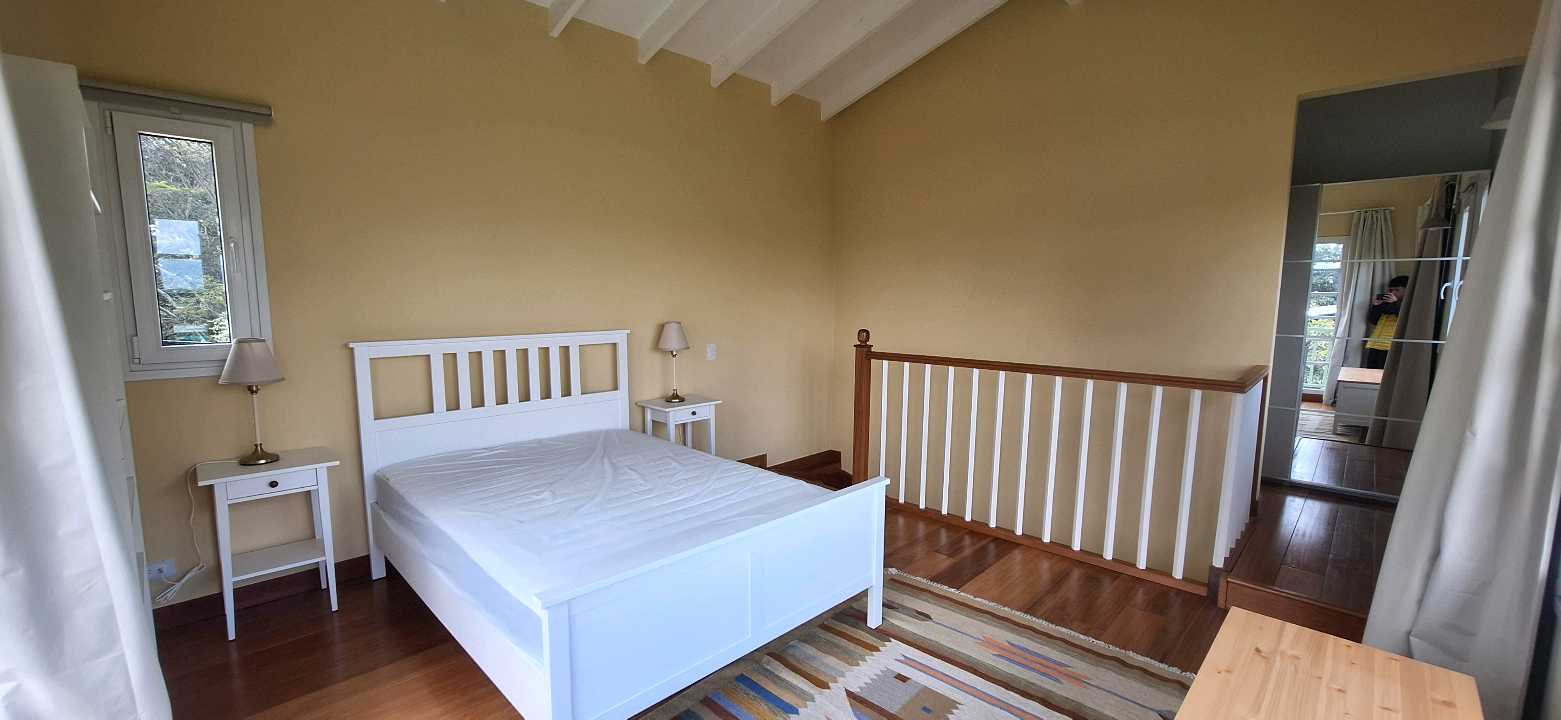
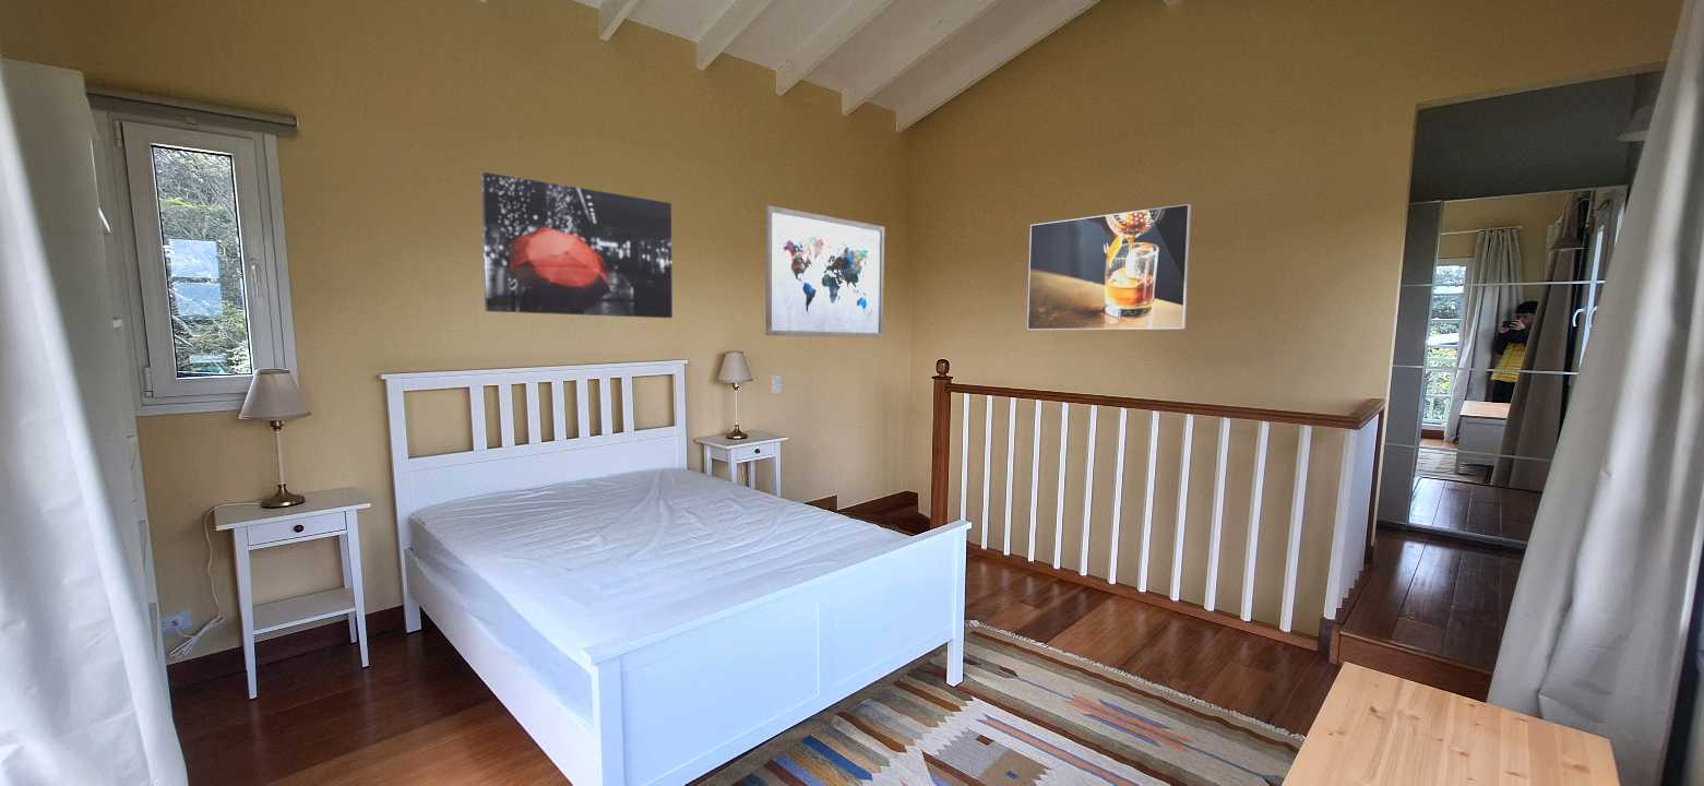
+ wall art [765,204,885,338]
+ wall art [480,171,674,319]
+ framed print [1026,203,1192,331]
